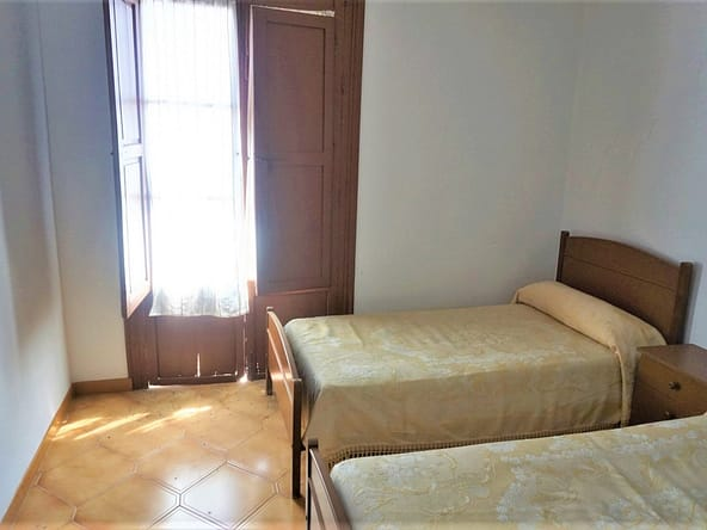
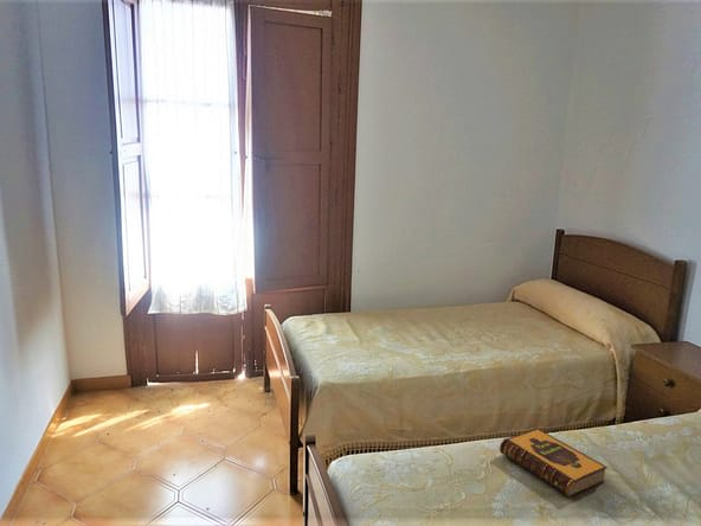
+ hardback book [499,426,609,499]
